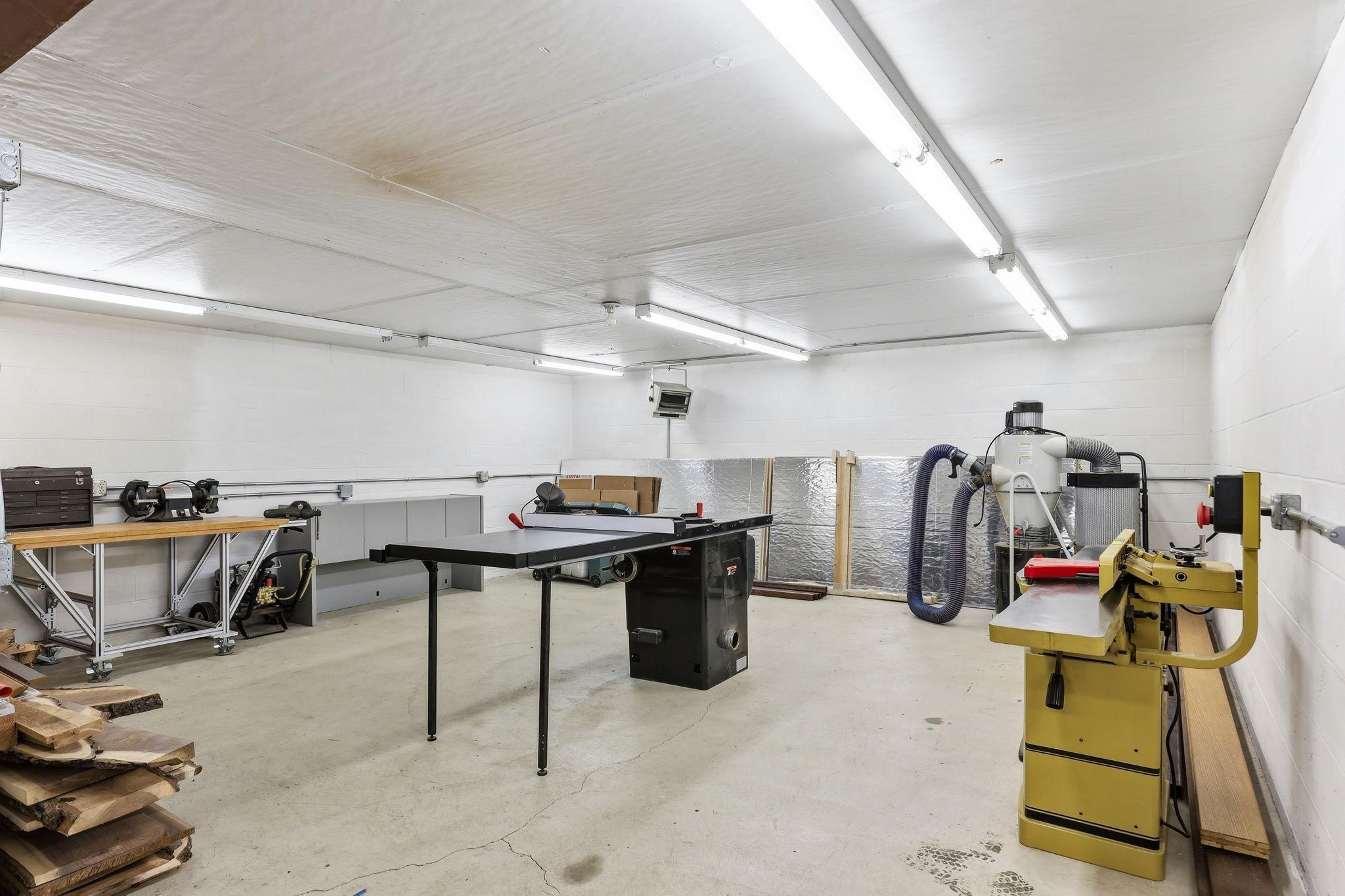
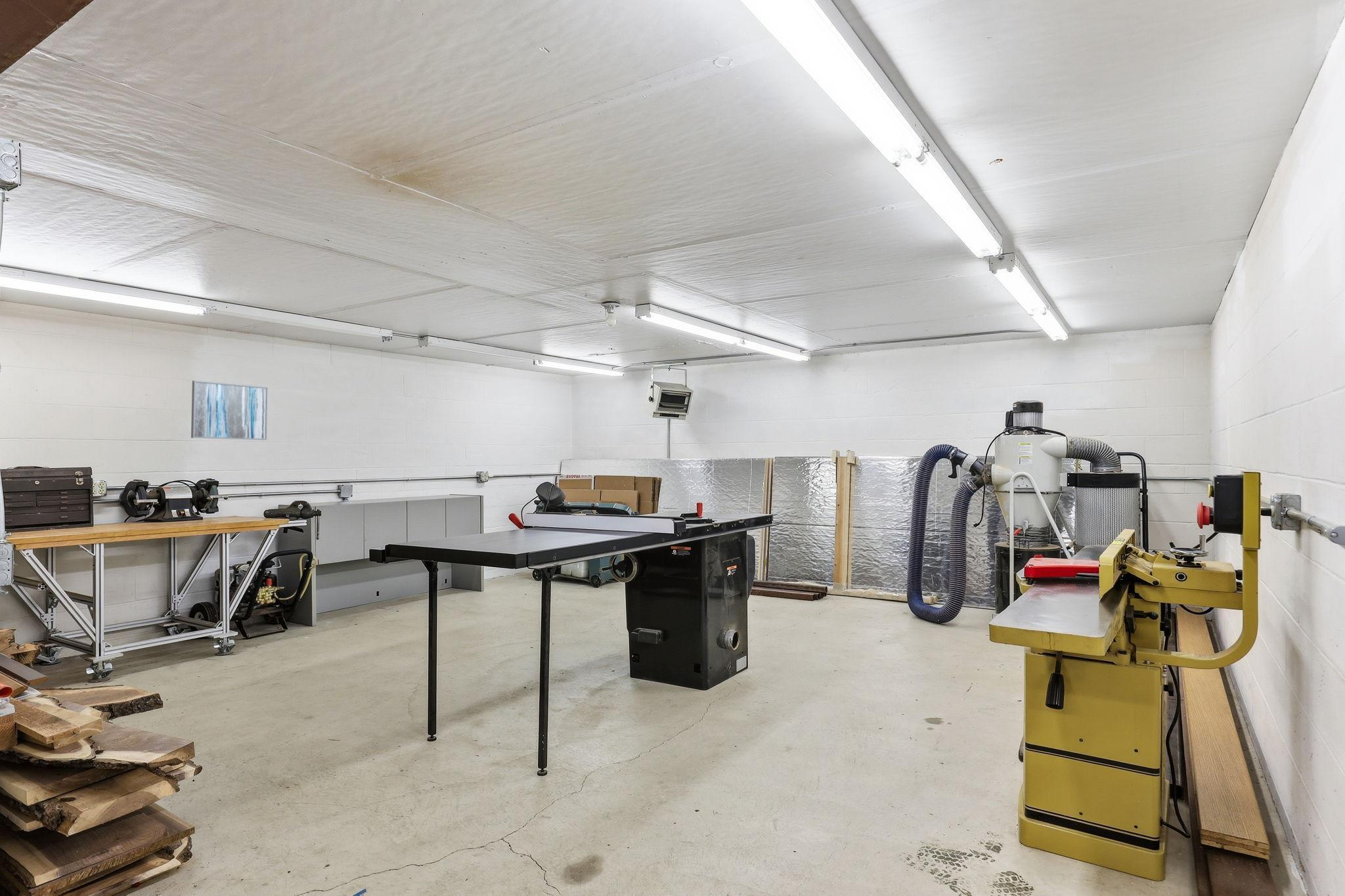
+ wall art [190,380,269,440]
